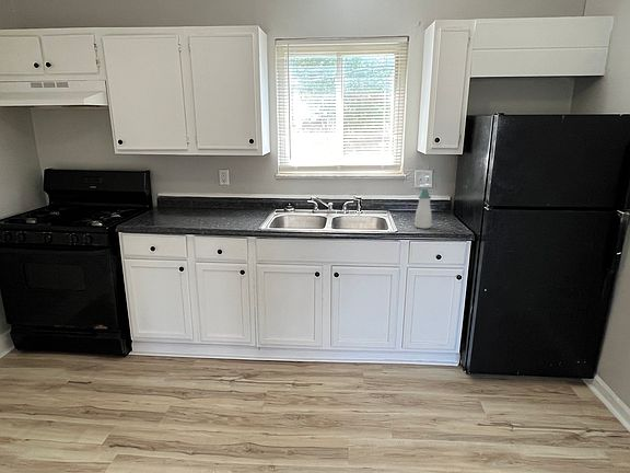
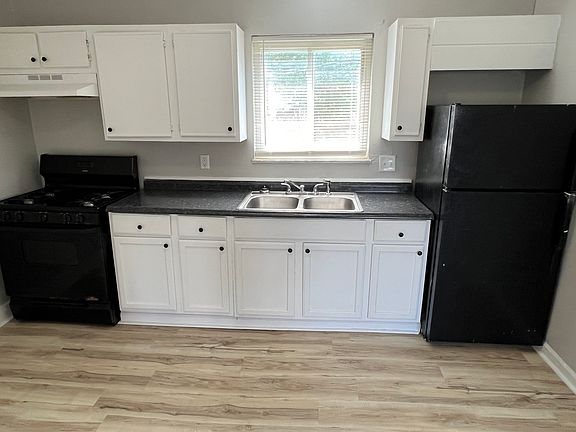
- soap bottle [413,188,433,230]
